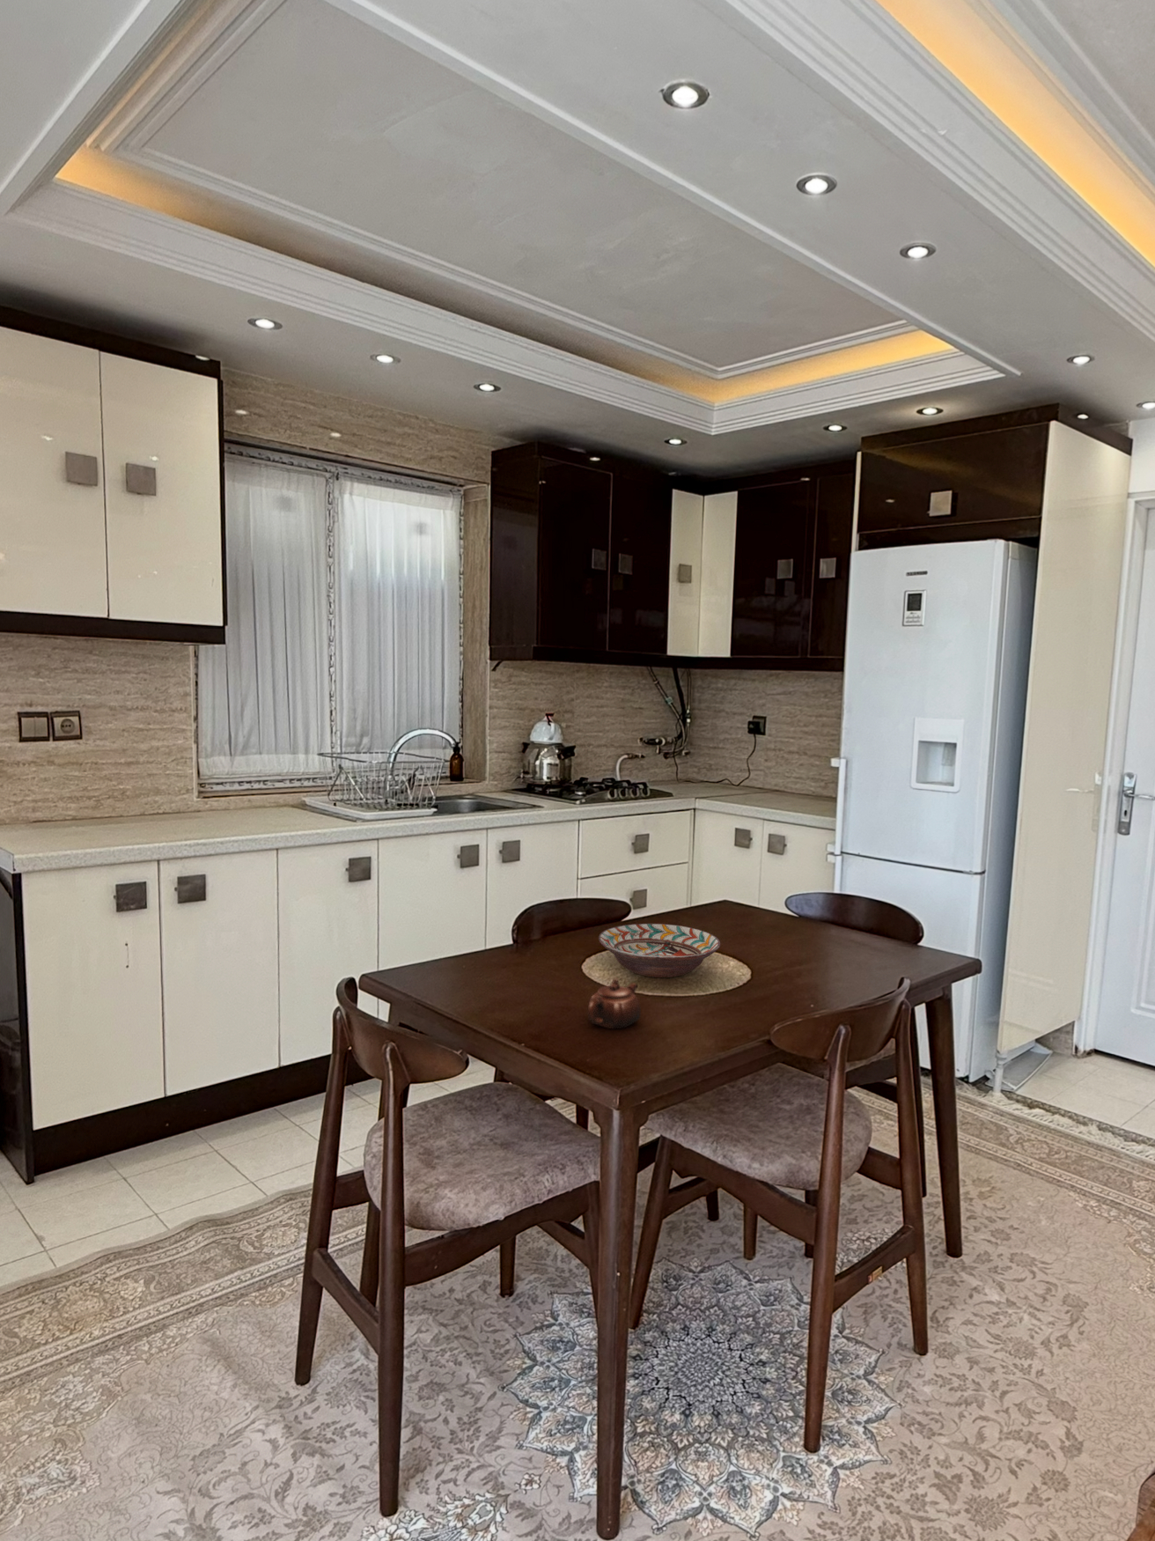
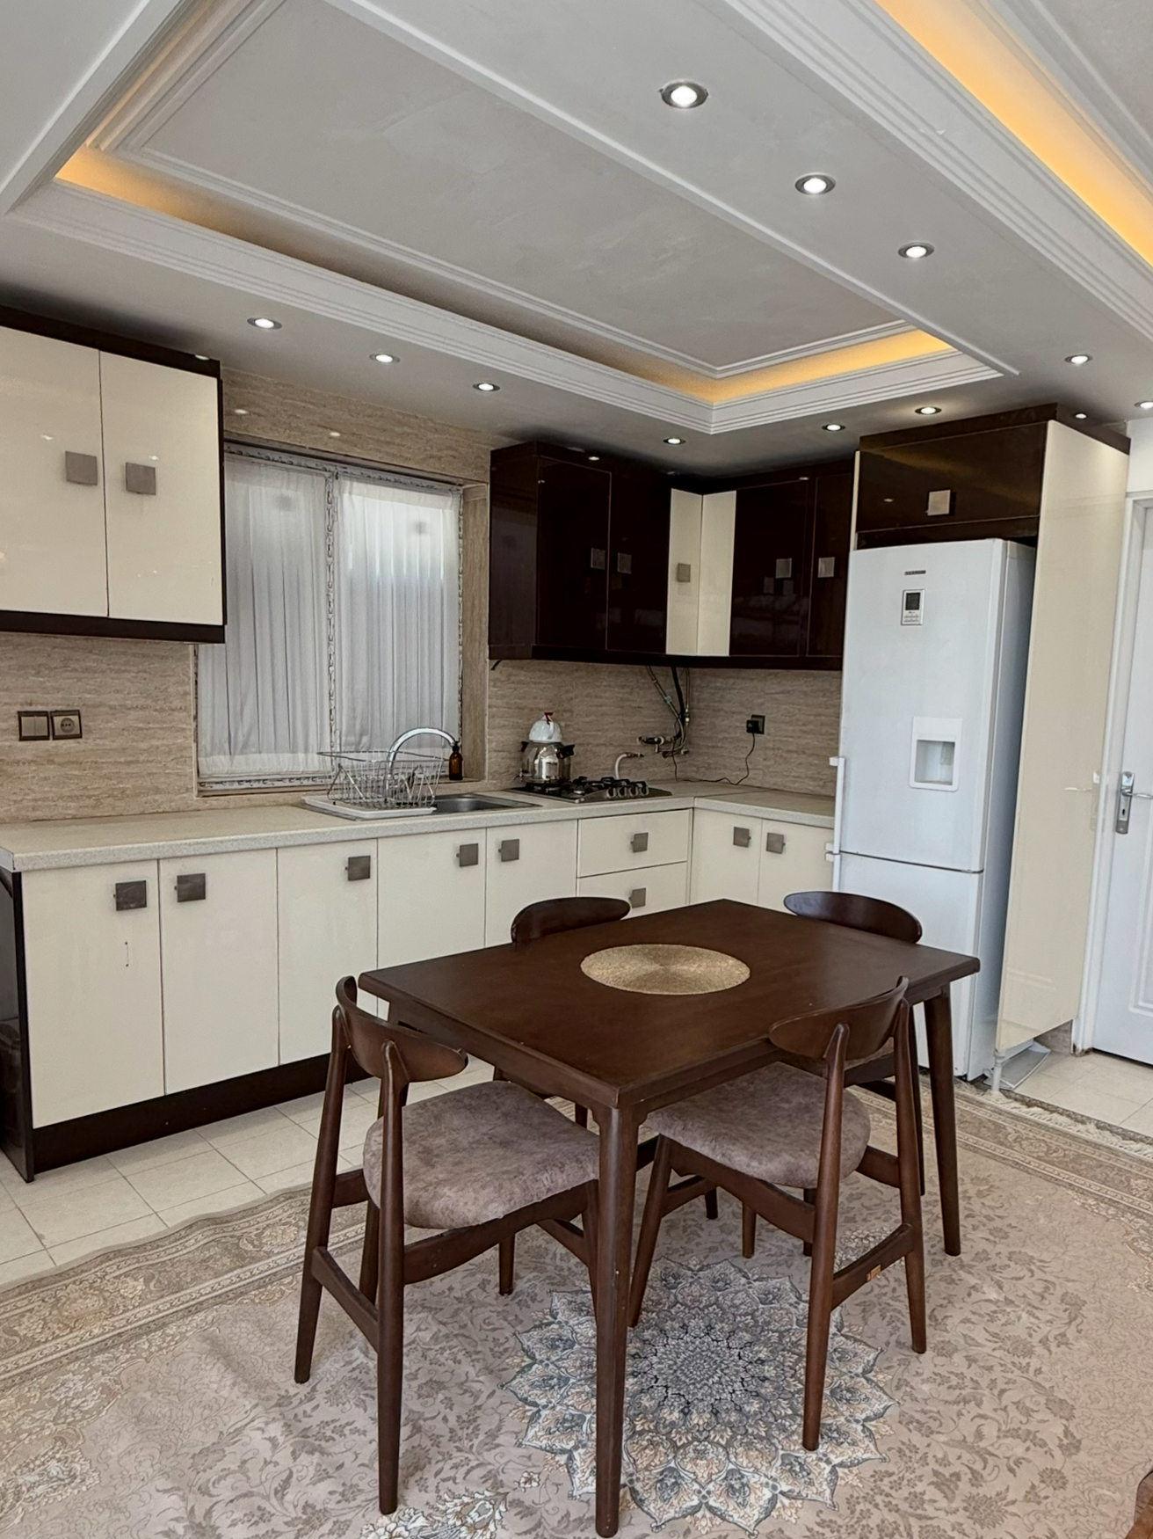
- teapot [587,978,642,1029]
- decorative bowl [598,923,721,978]
